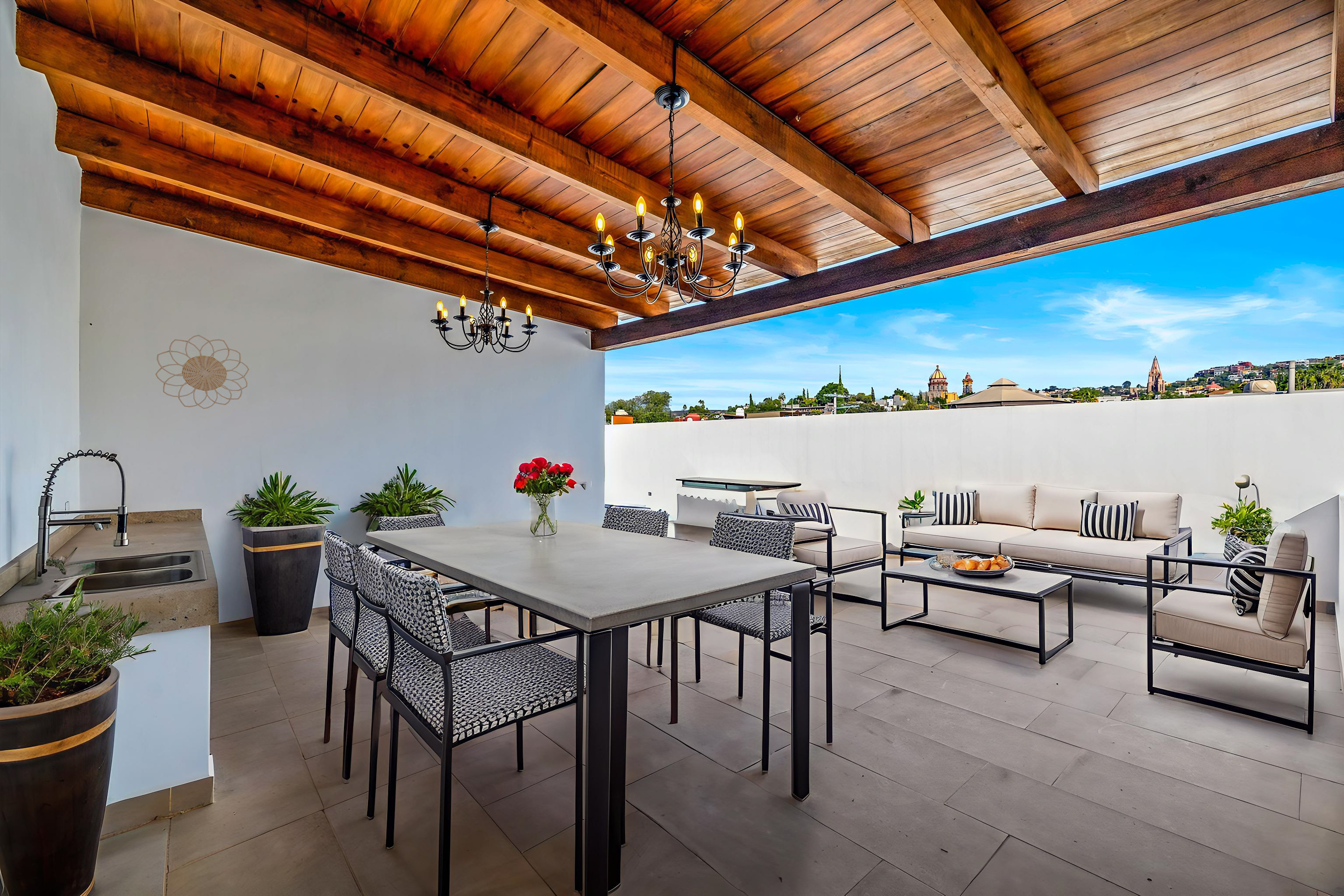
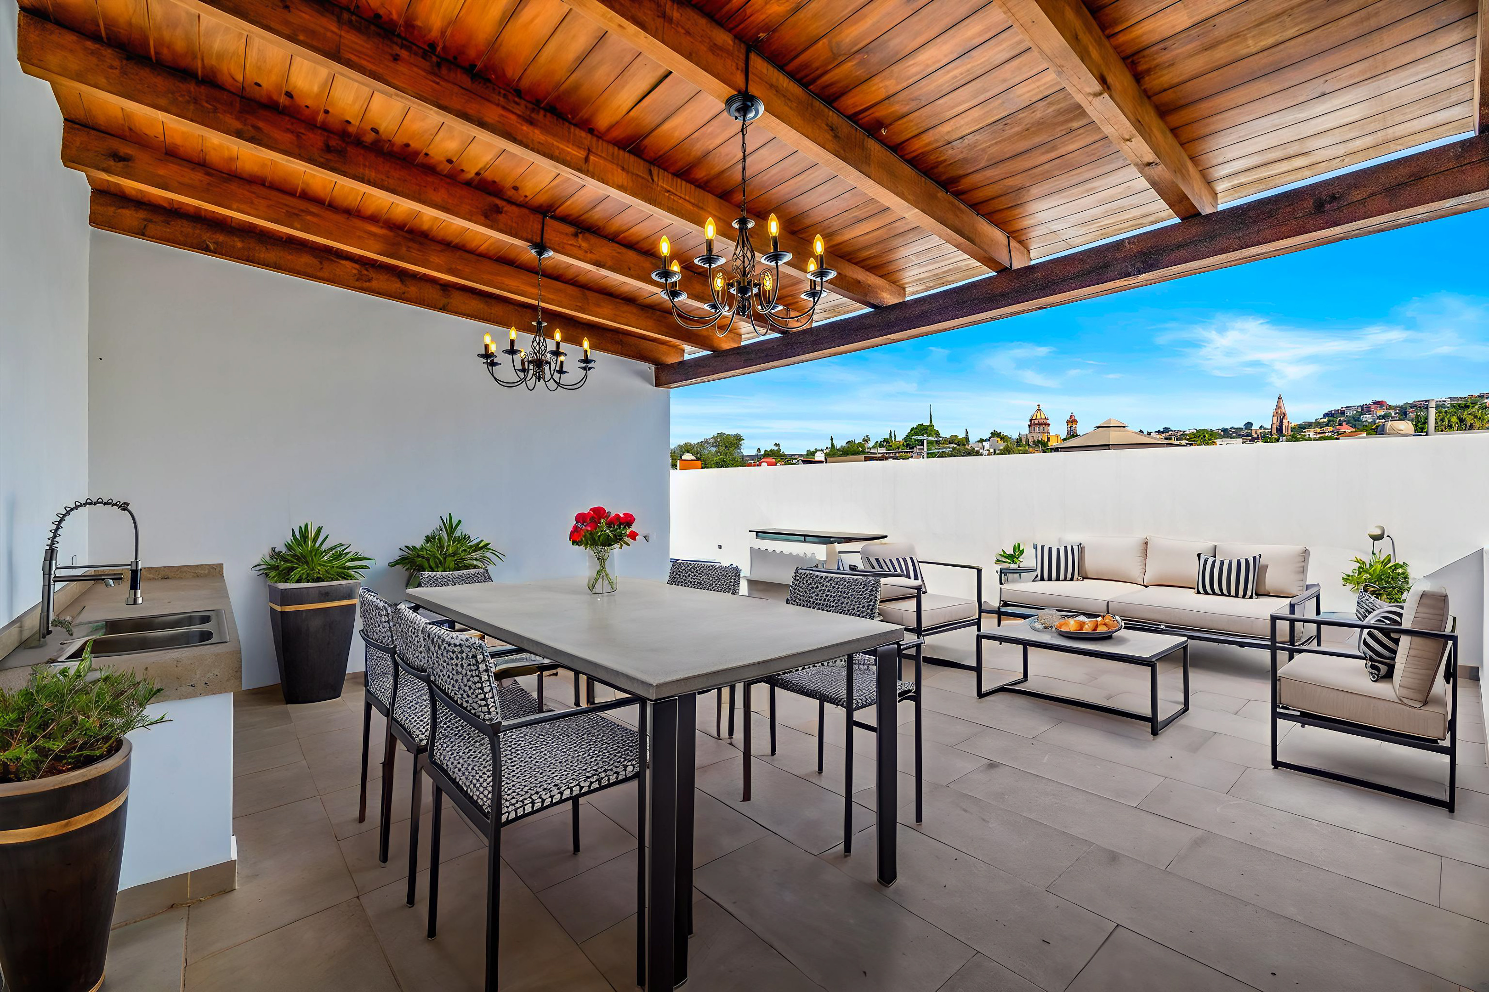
- decorative wall piece [155,334,250,409]
